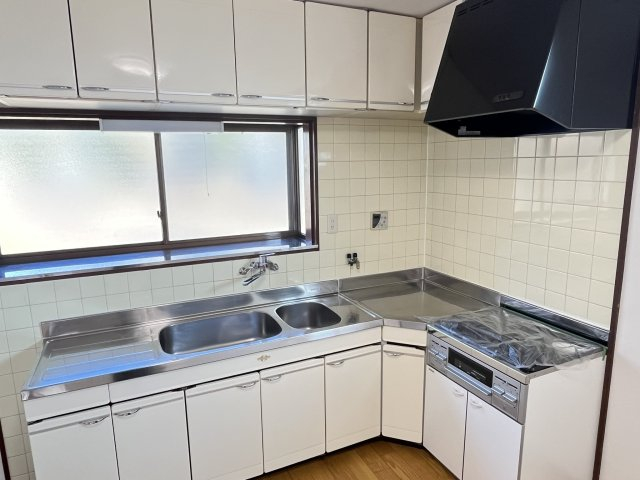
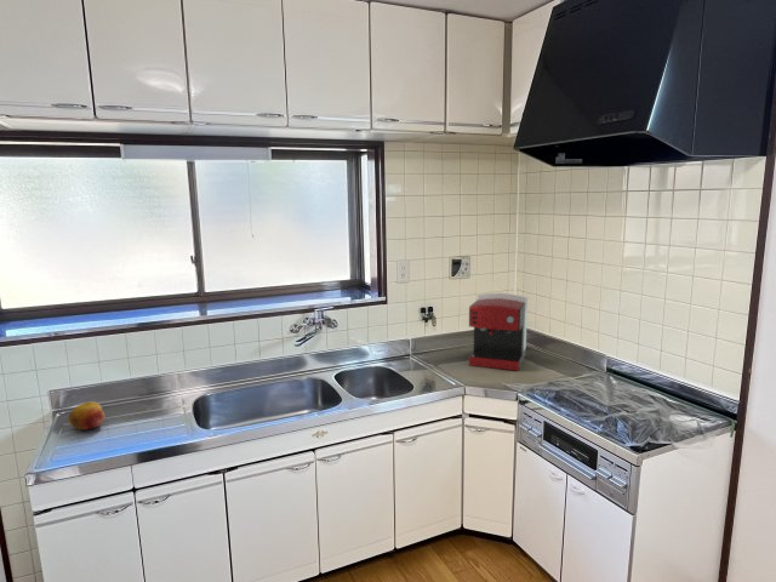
+ coffee maker [468,292,529,372]
+ fruit [67,400,105,432]
